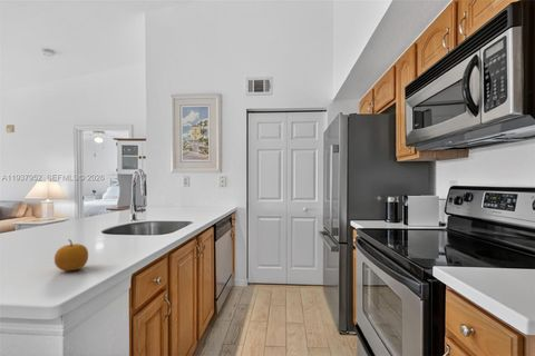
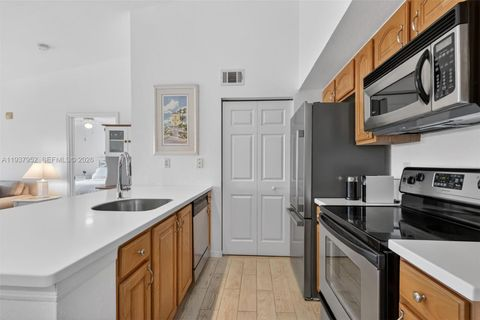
- fruit [54,238,89,271]
